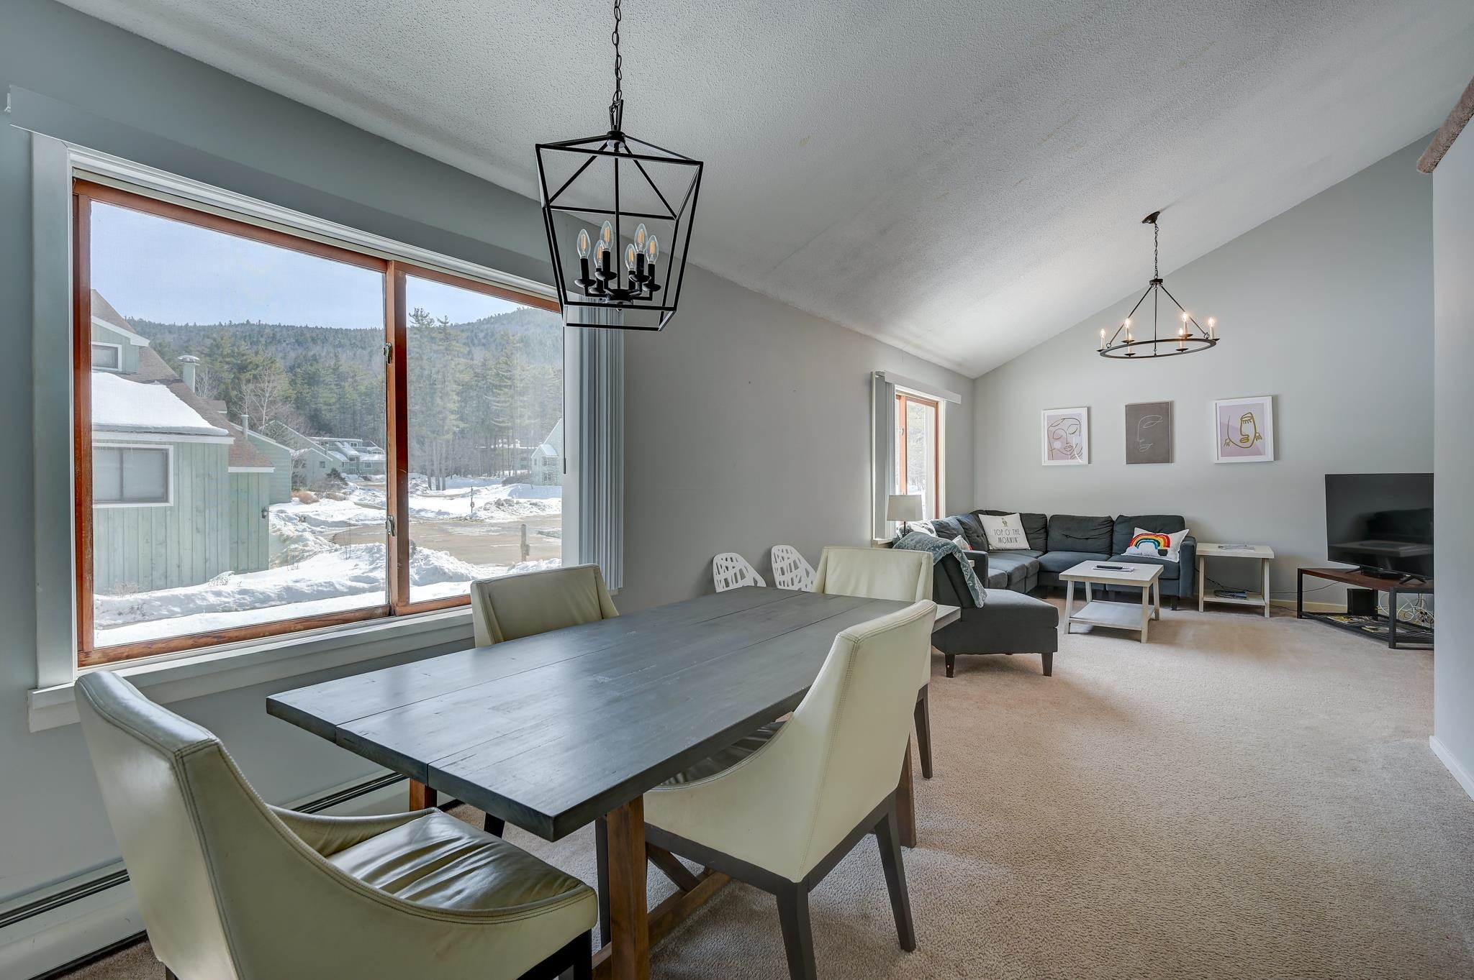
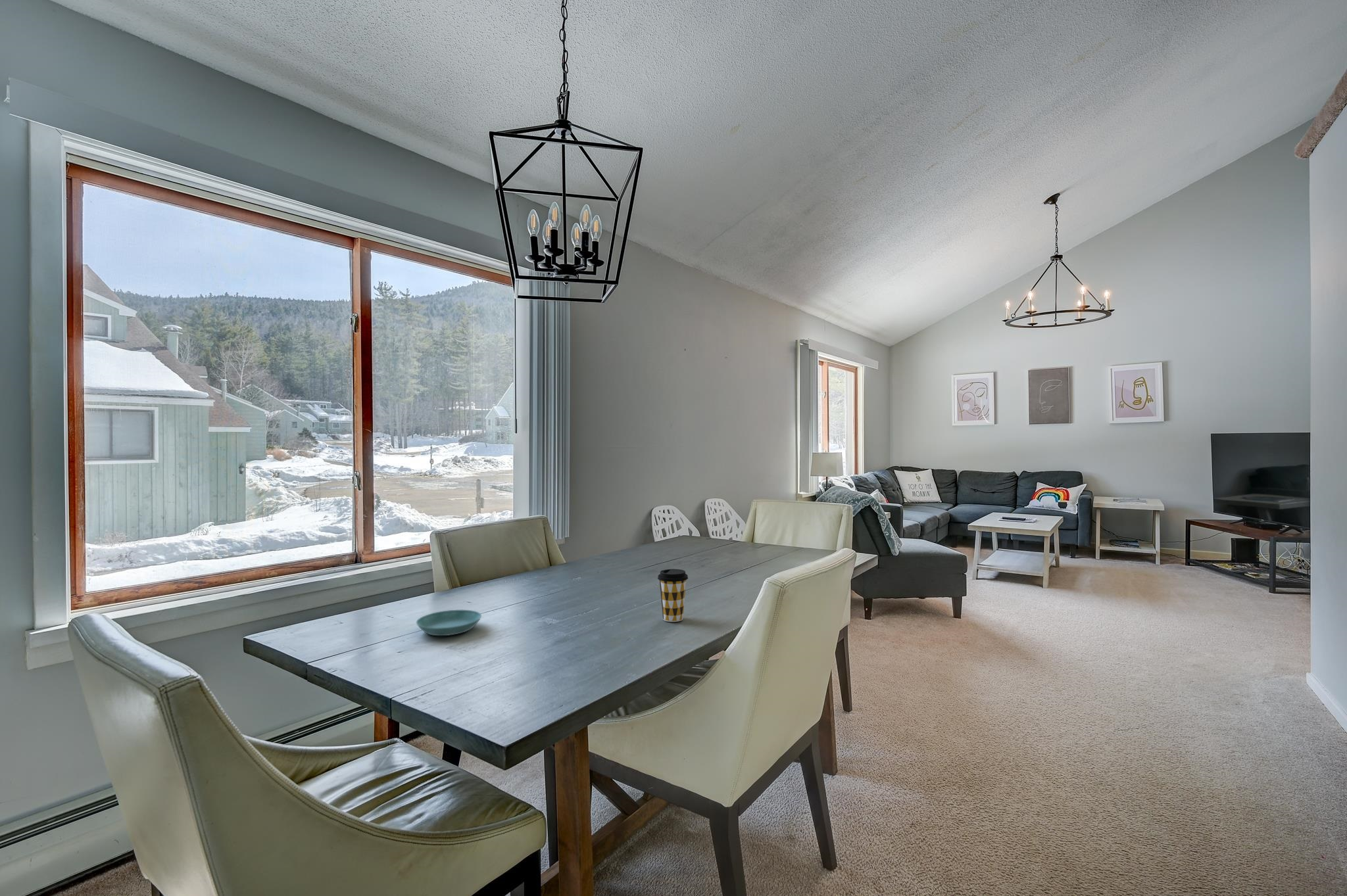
+ coffee cup [657,569,689,623]
+ saucer [416,609,482,636]
